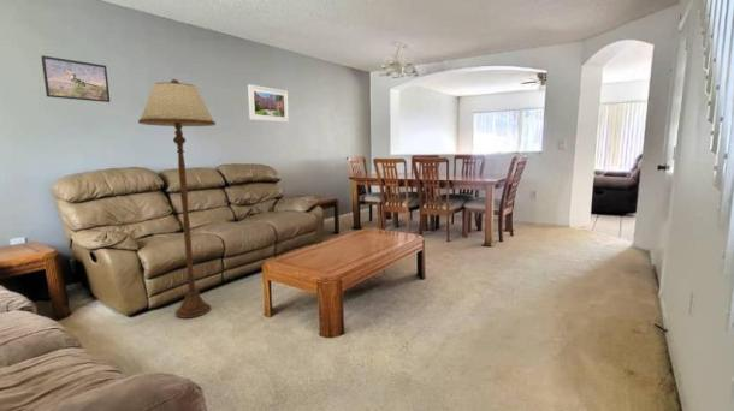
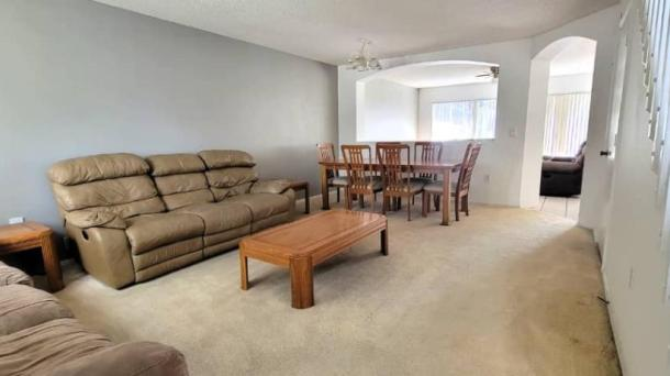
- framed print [247,83,290,124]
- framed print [41,55,111,103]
- floor lamp [137,78,217,320]
